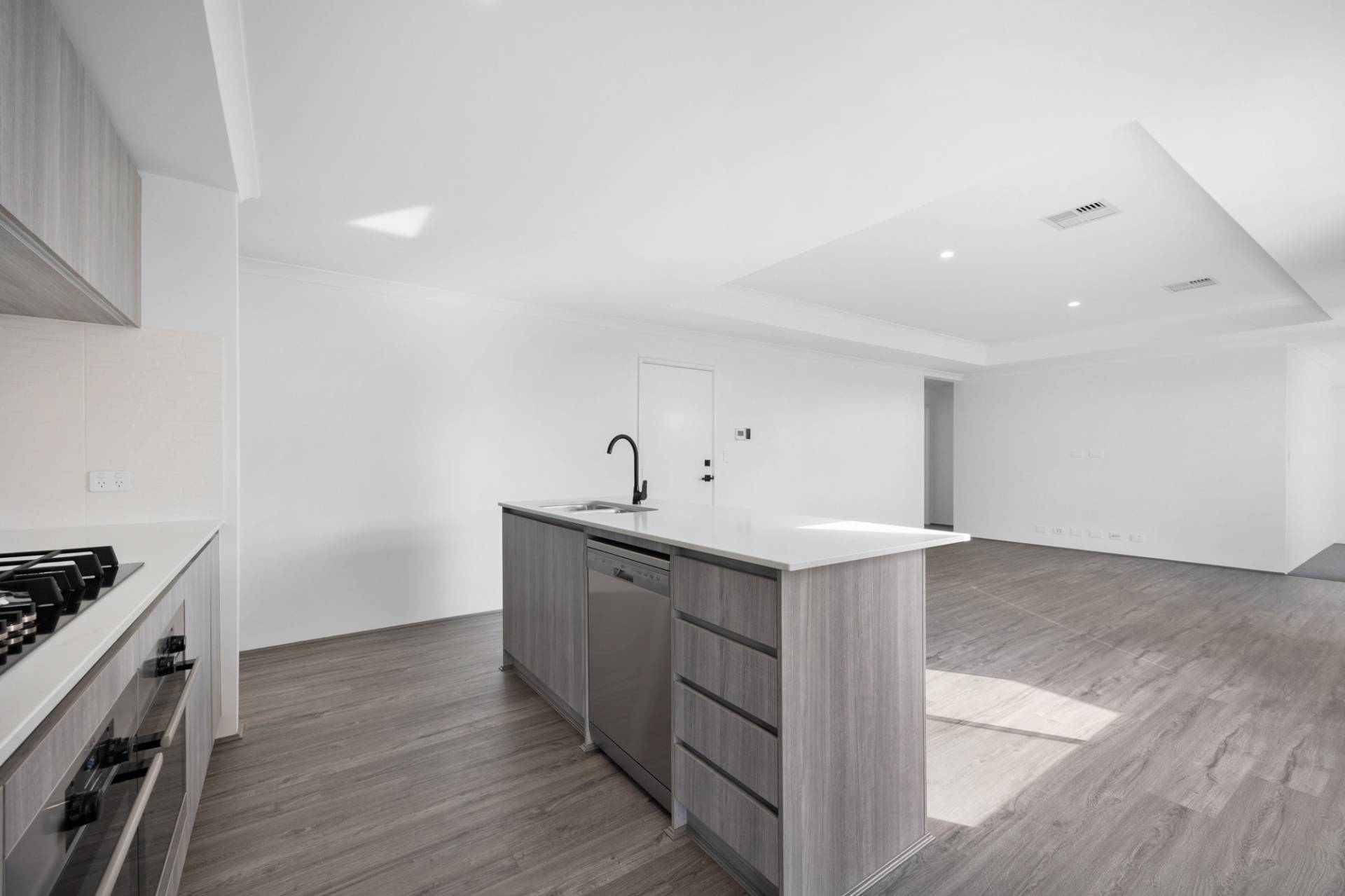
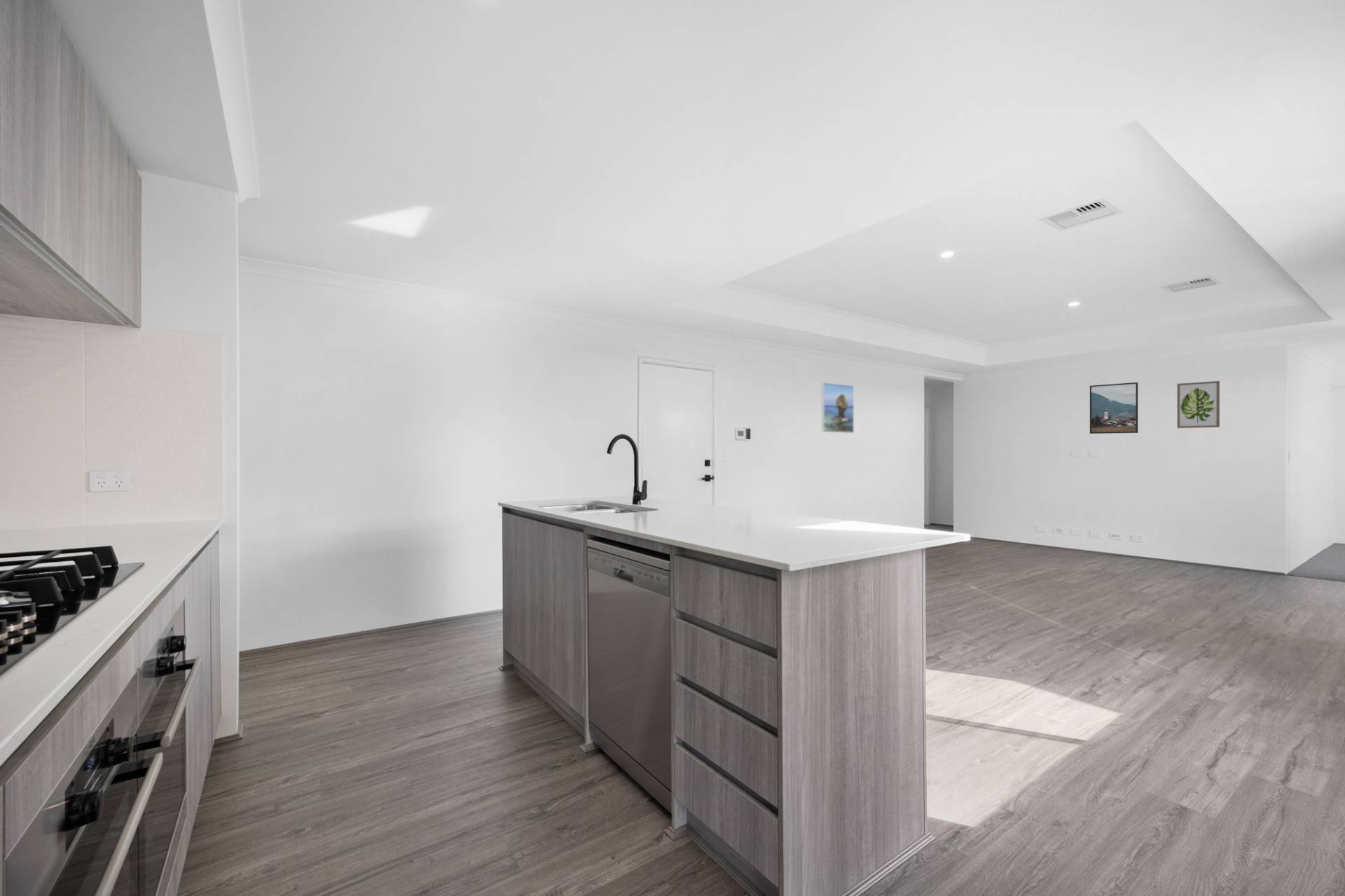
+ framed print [821,382,855,434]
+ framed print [1089,382,1138,434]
+ wall art [1176,380,1220,429]
